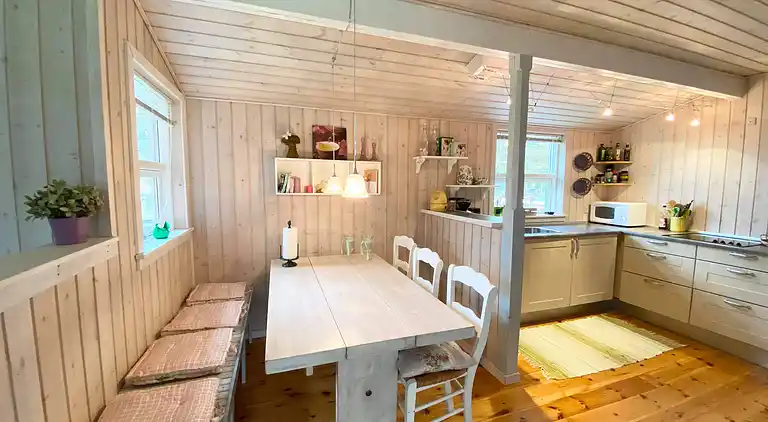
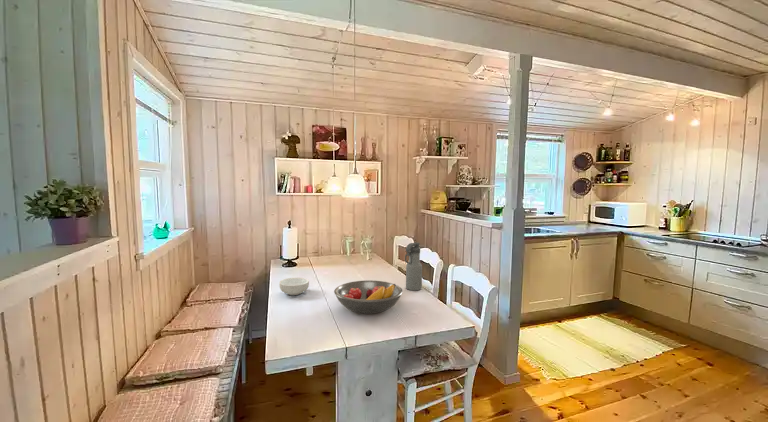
+ cereal bowl [278,277,310,296]
+ fruit bowl [333,279,404,315]
+ water bottle [404,242,423,292]
